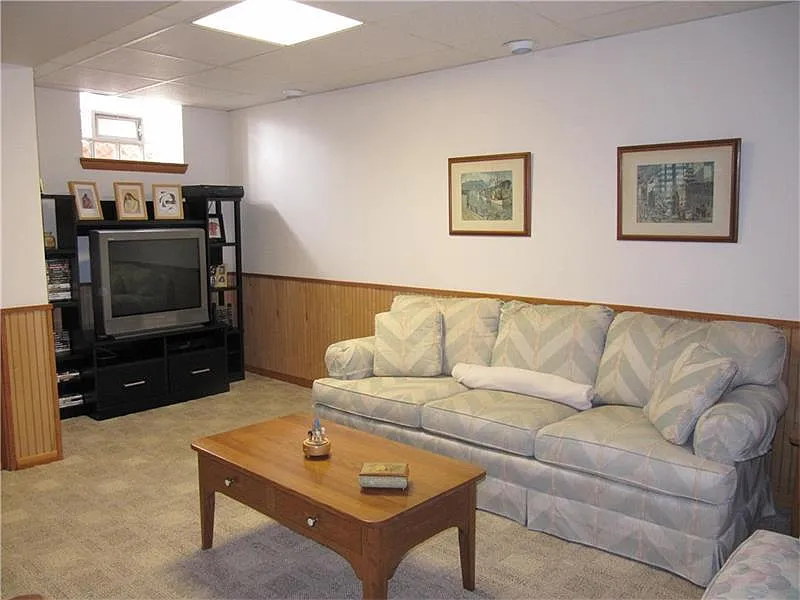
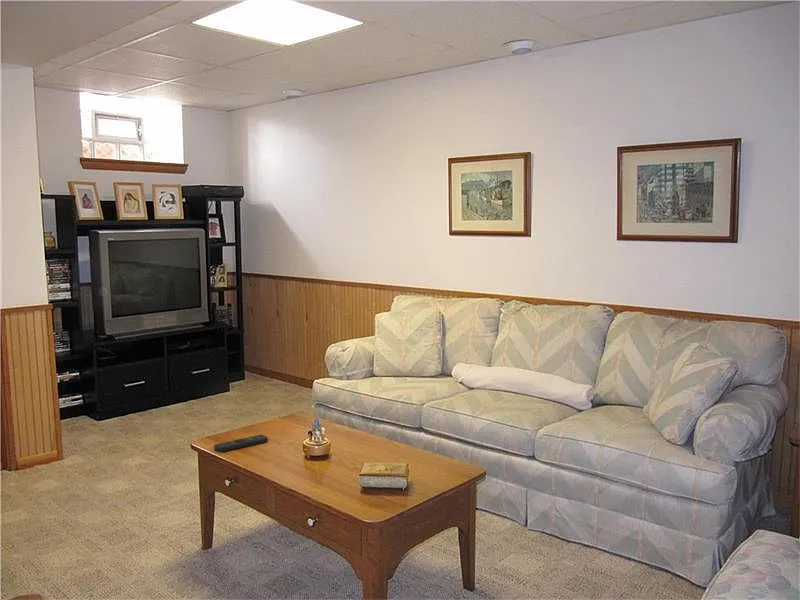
+ remote control [213,434,269,453]
